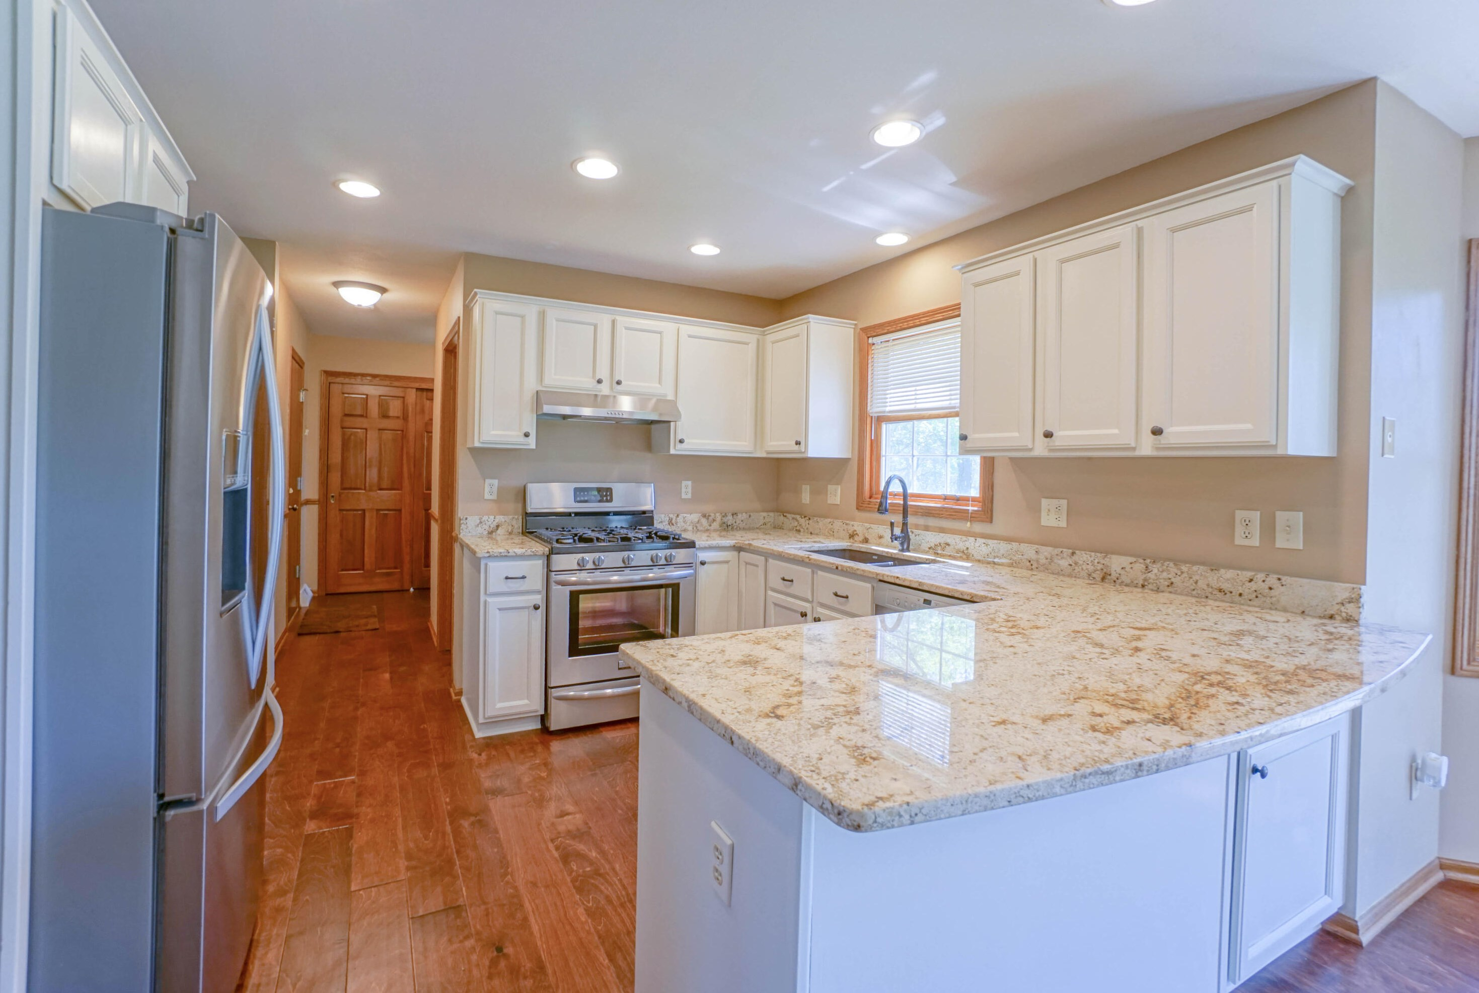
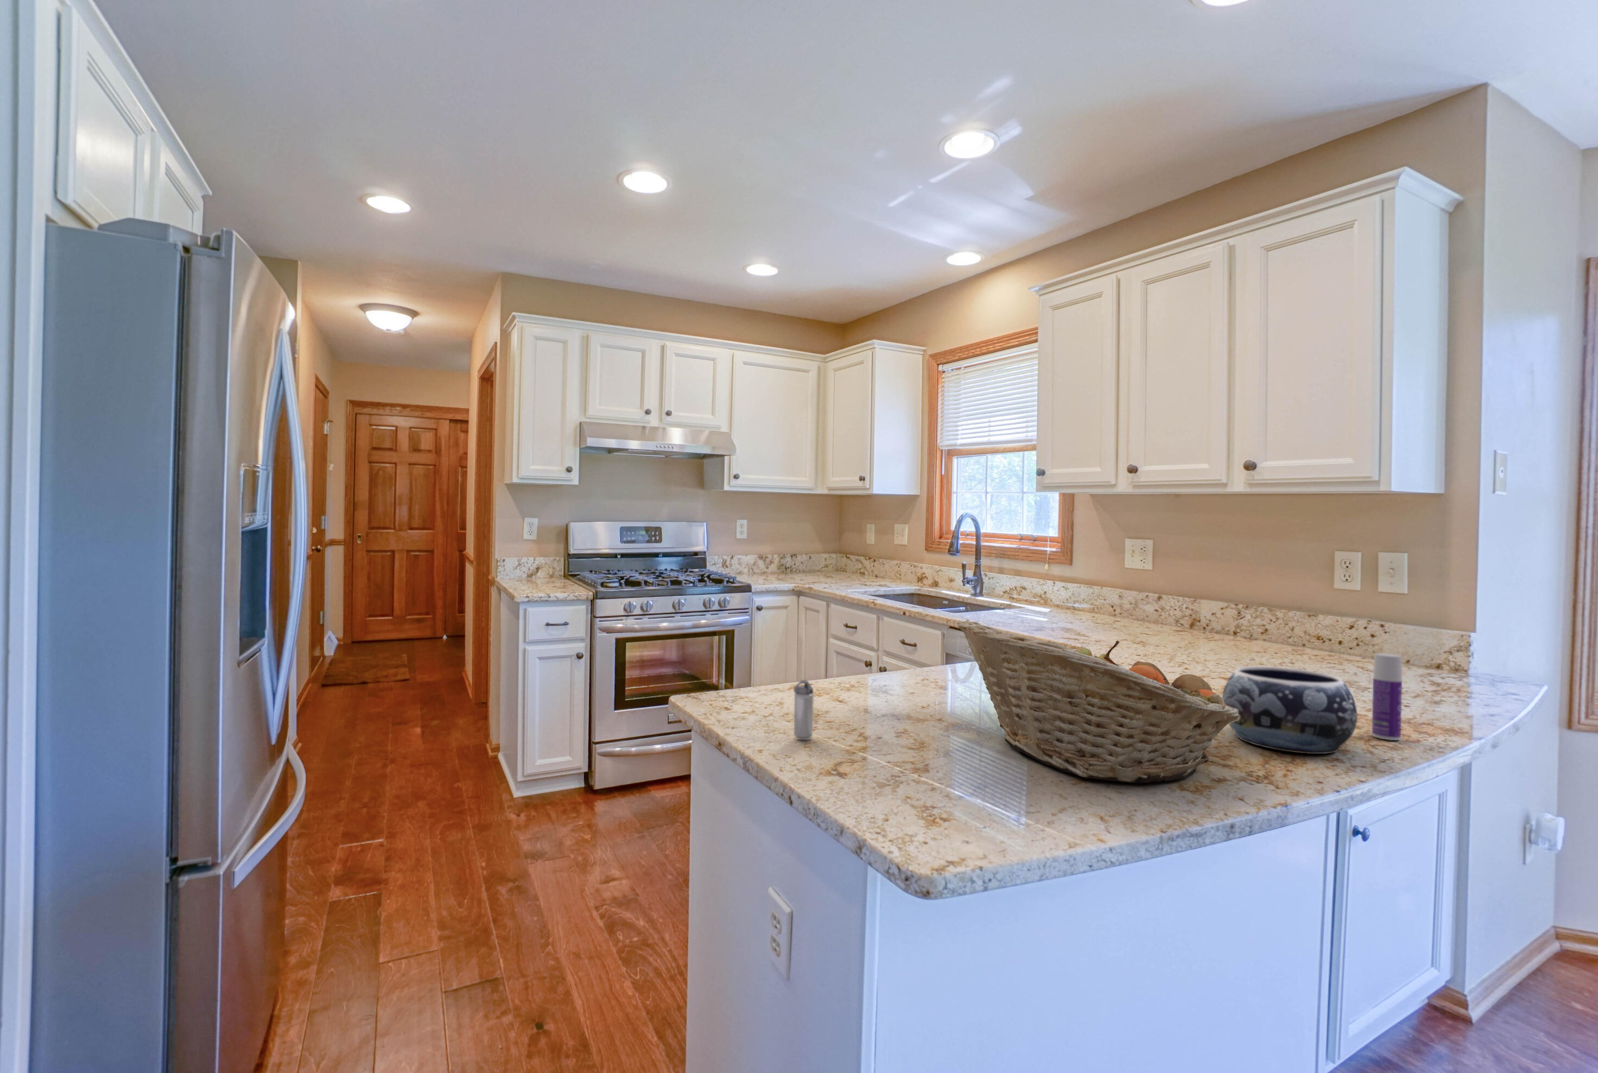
+ decorative bowl [1222,666,1357,754]
+ bottle [1372,653,1403,741]
+ shaker [793,679,815,741]
+ fruit basket [956,619,1240,784]
